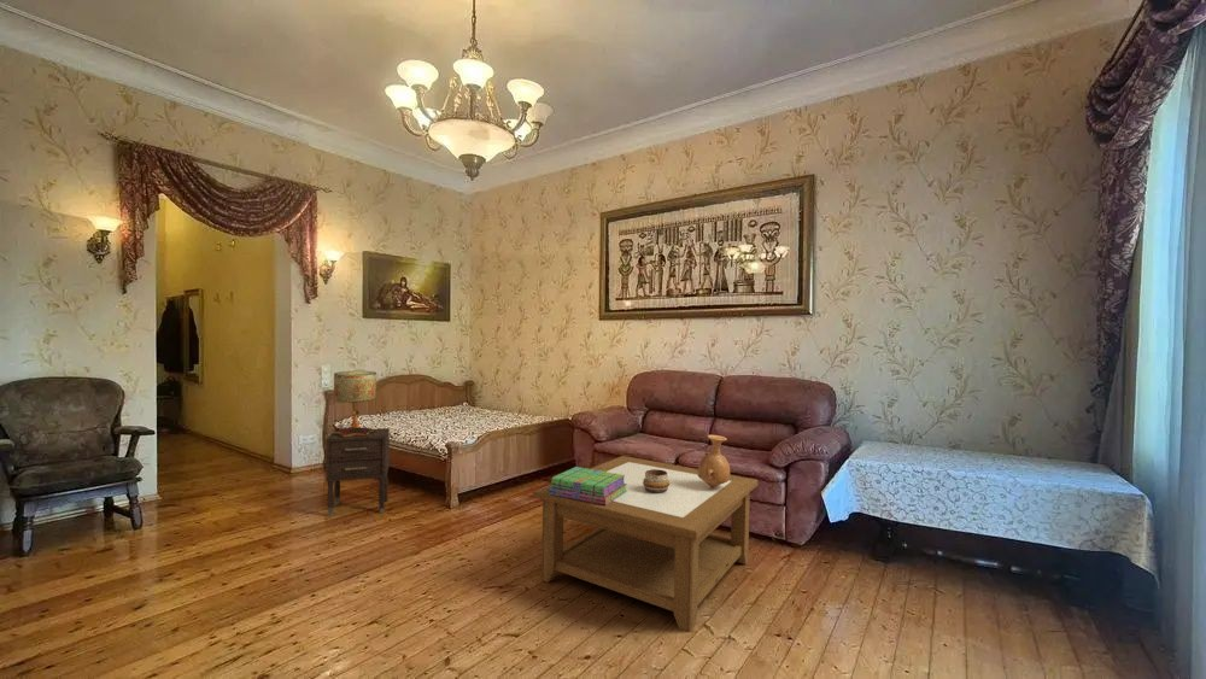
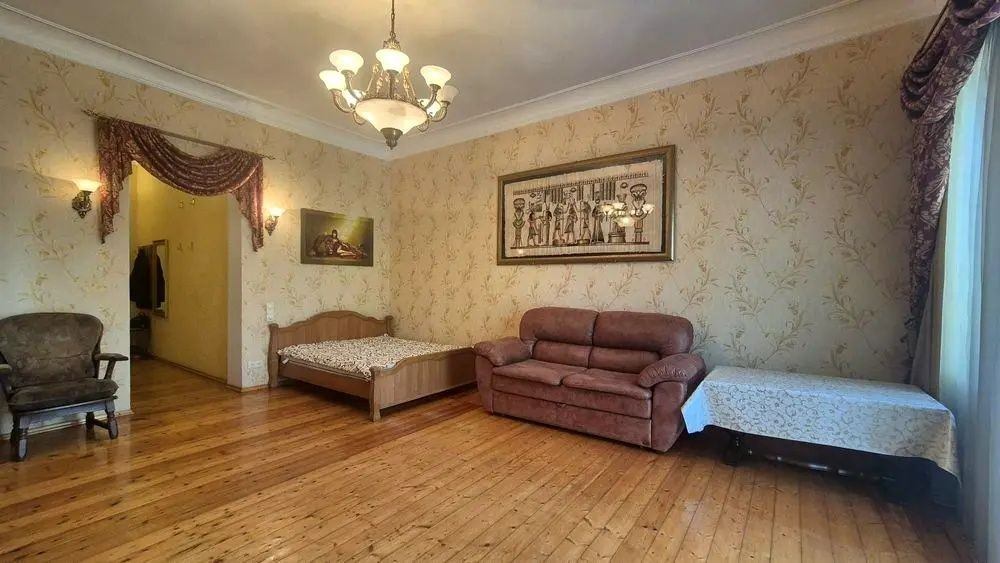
- nightstand [324,427,391,519]
- decorative bowl [643,469,669,493]
- table lamp [330,369,377,438]
- coffee table [532,455,759,633]
- vase [697,434,731,487]
- stack of books [549,466,627,505]
